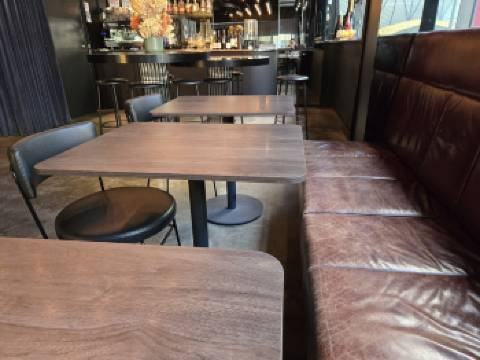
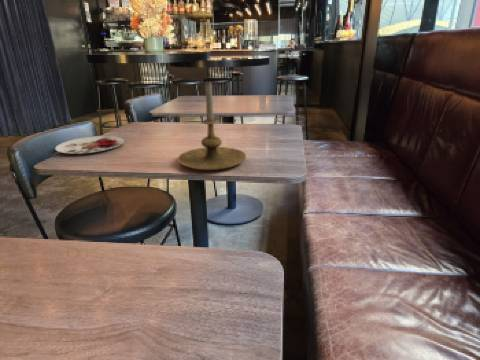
+ candle holder [177,81,247,171]
+ plate [54,135,125,155]
